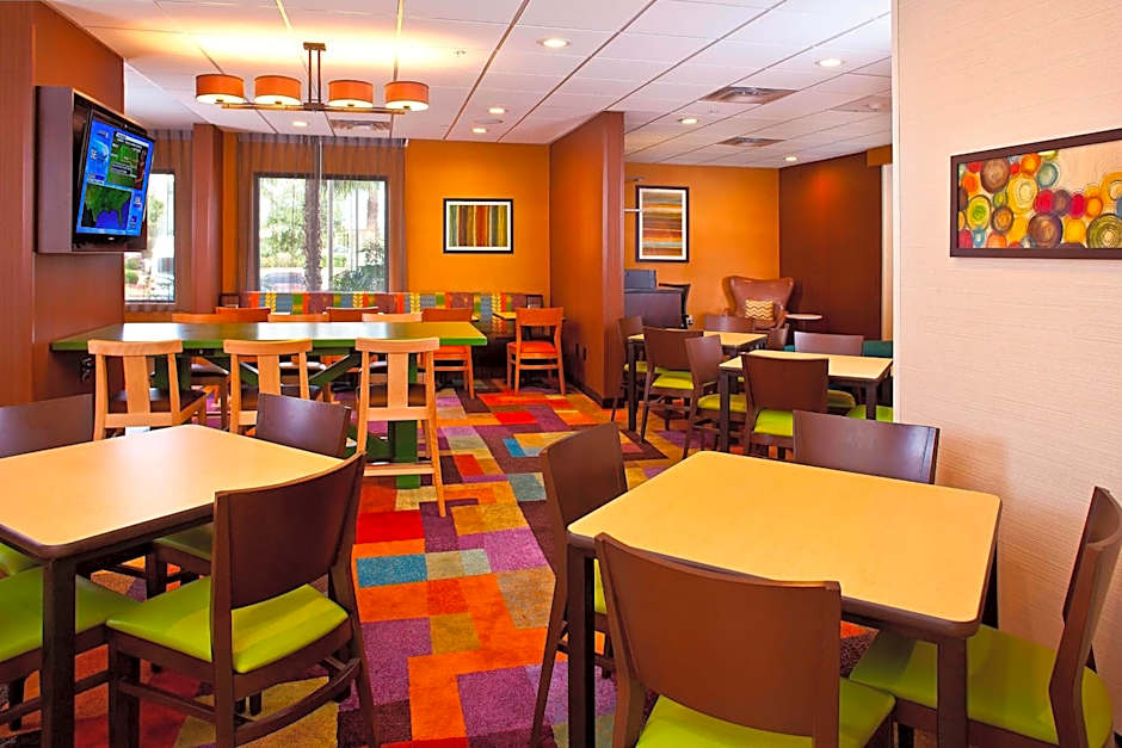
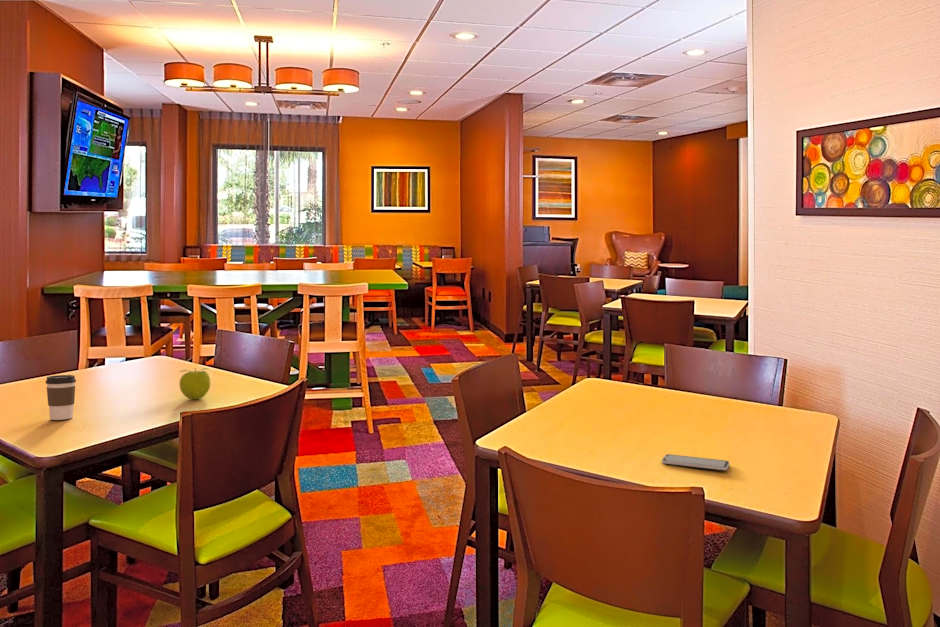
+ smartphone [661,453,730,471]
+ fruit [179,367,211,400]
+ coffee cup [45,374,77,421]
